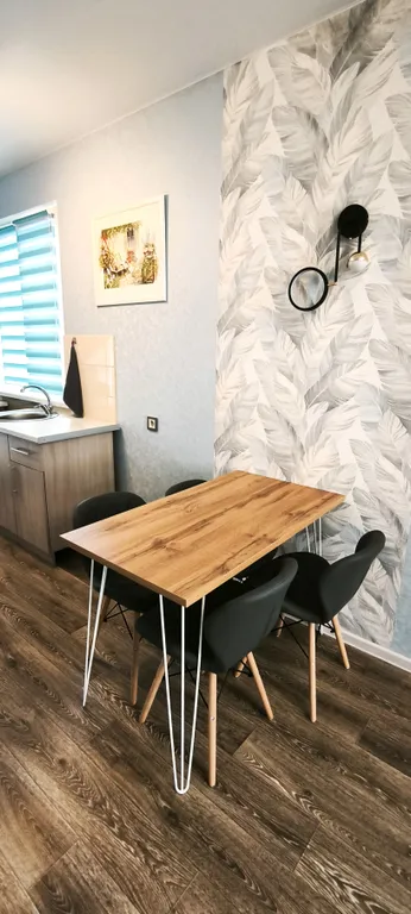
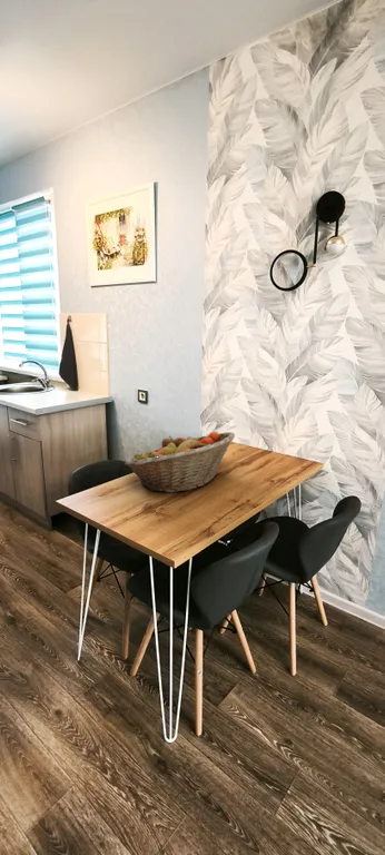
+ fruit basket [124,431,236,493]
